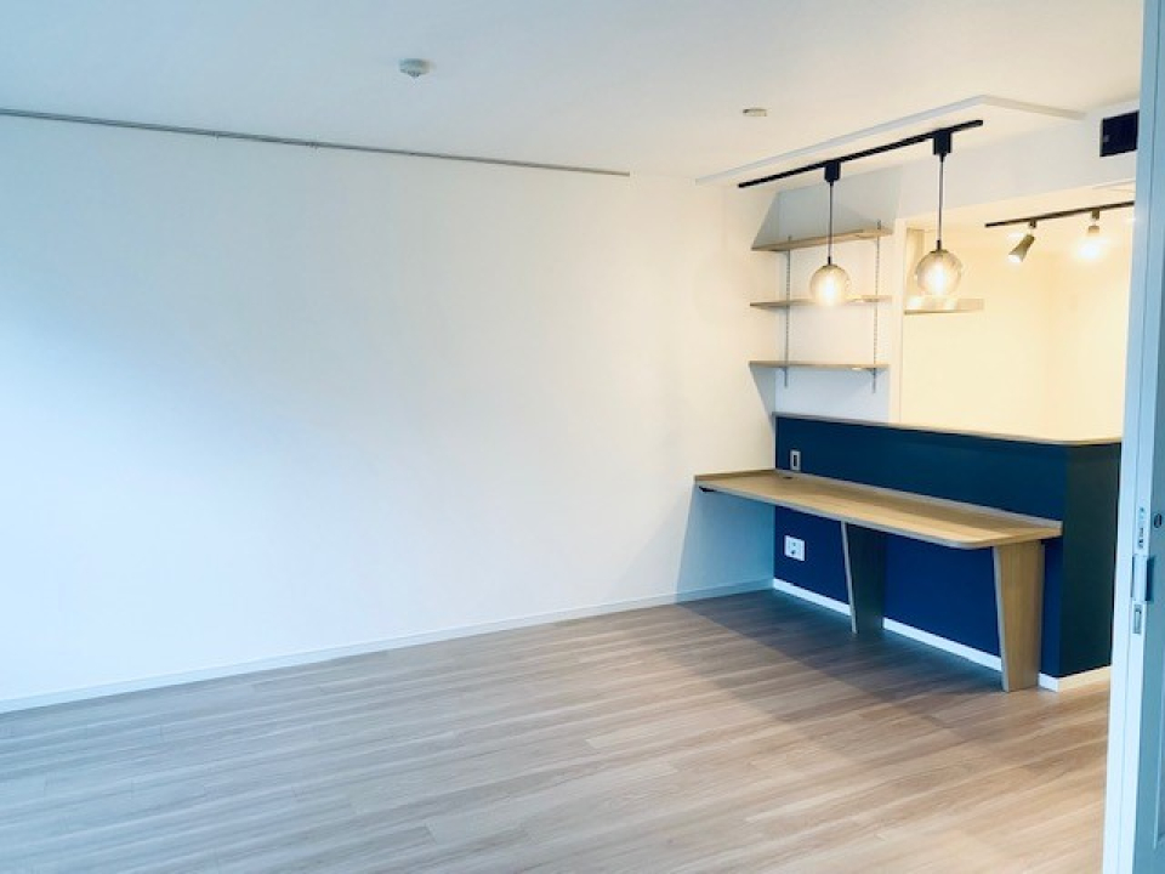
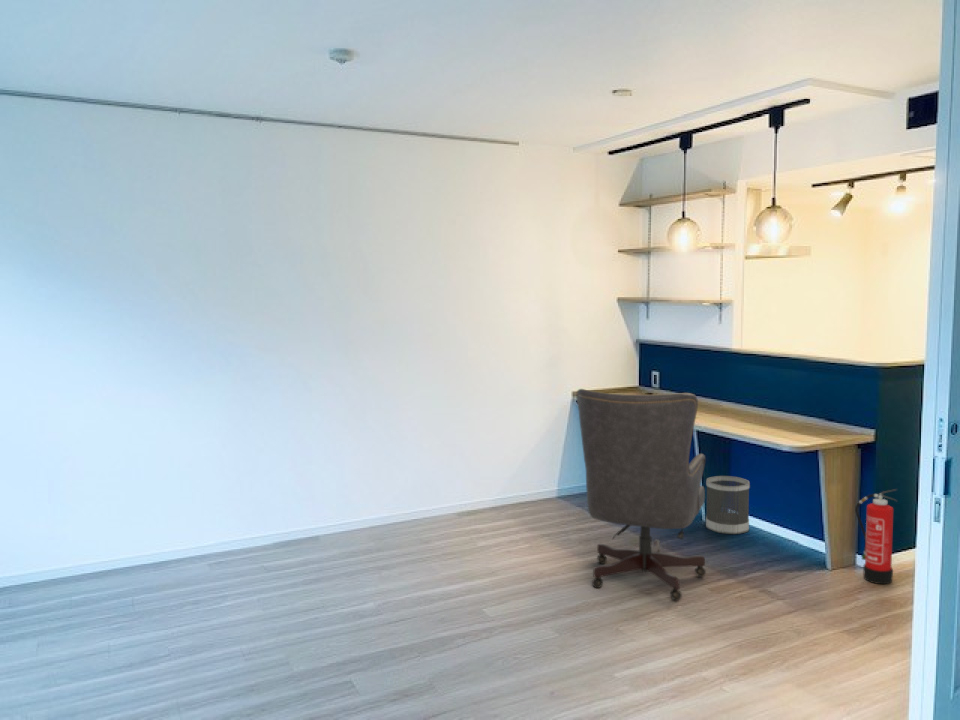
+ fire extinguisher [854,488,898,585]
+ chair [575,388,707,602]
+ wastebasket [705,475,751,535]
